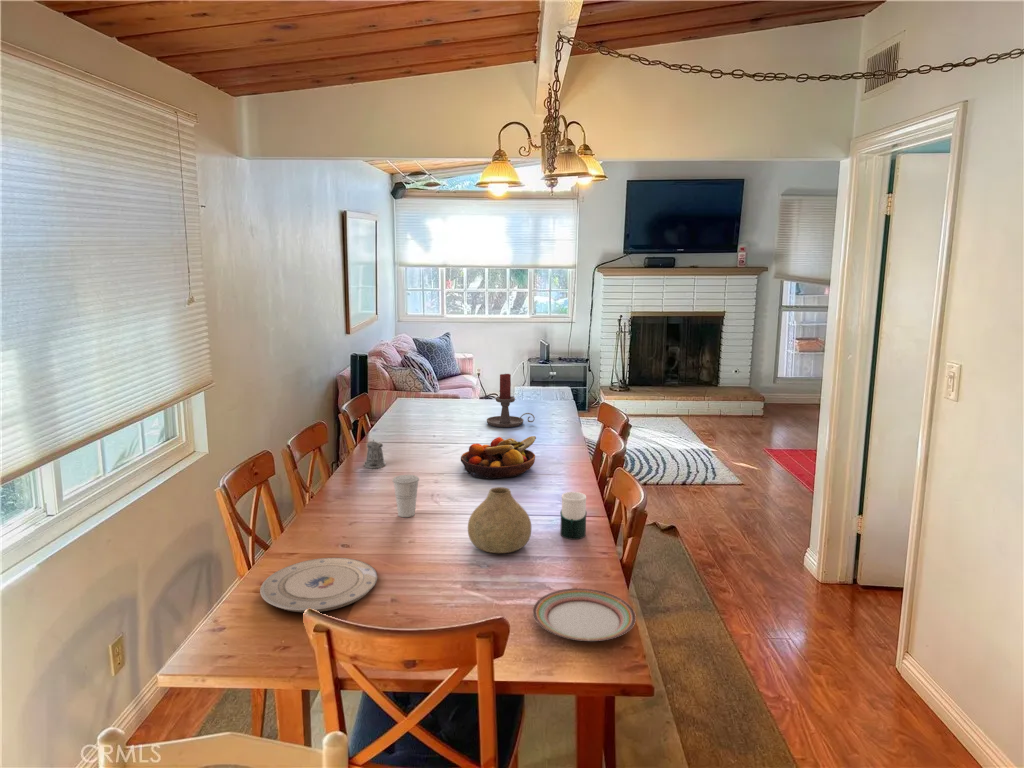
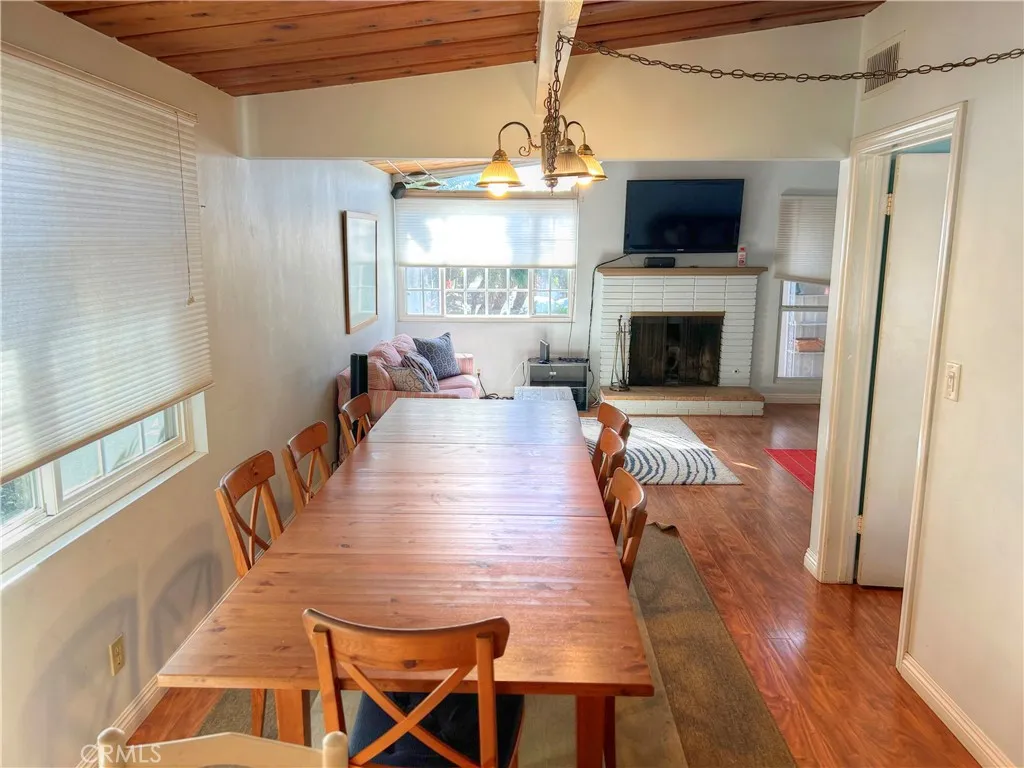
- pepper shaker [363,438,387,470]
- fruit bowl [460,435,537,480]
- plate [532,587,637,642]
- cup [559,491,588,541]
- cup [391,474,420,518]
- plate [259,557,379,613]
- candle holder [486,373,535,428]
- vase [467,486,532,554]
